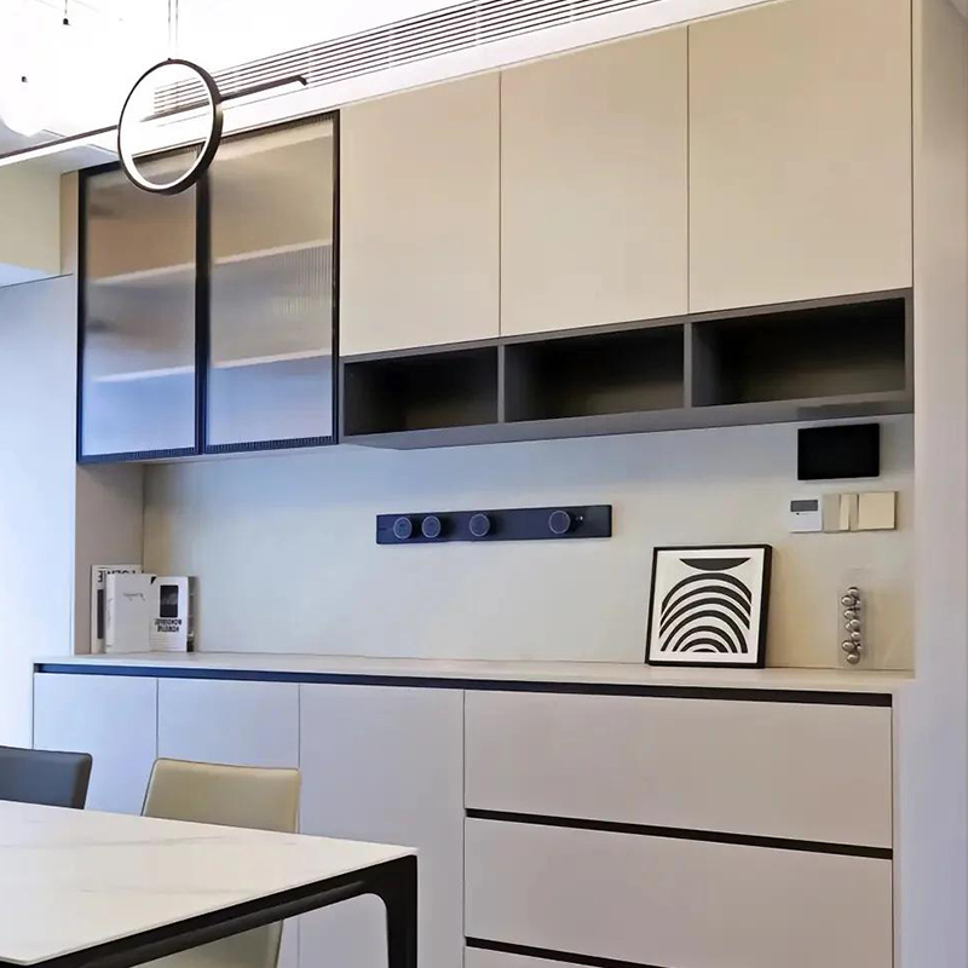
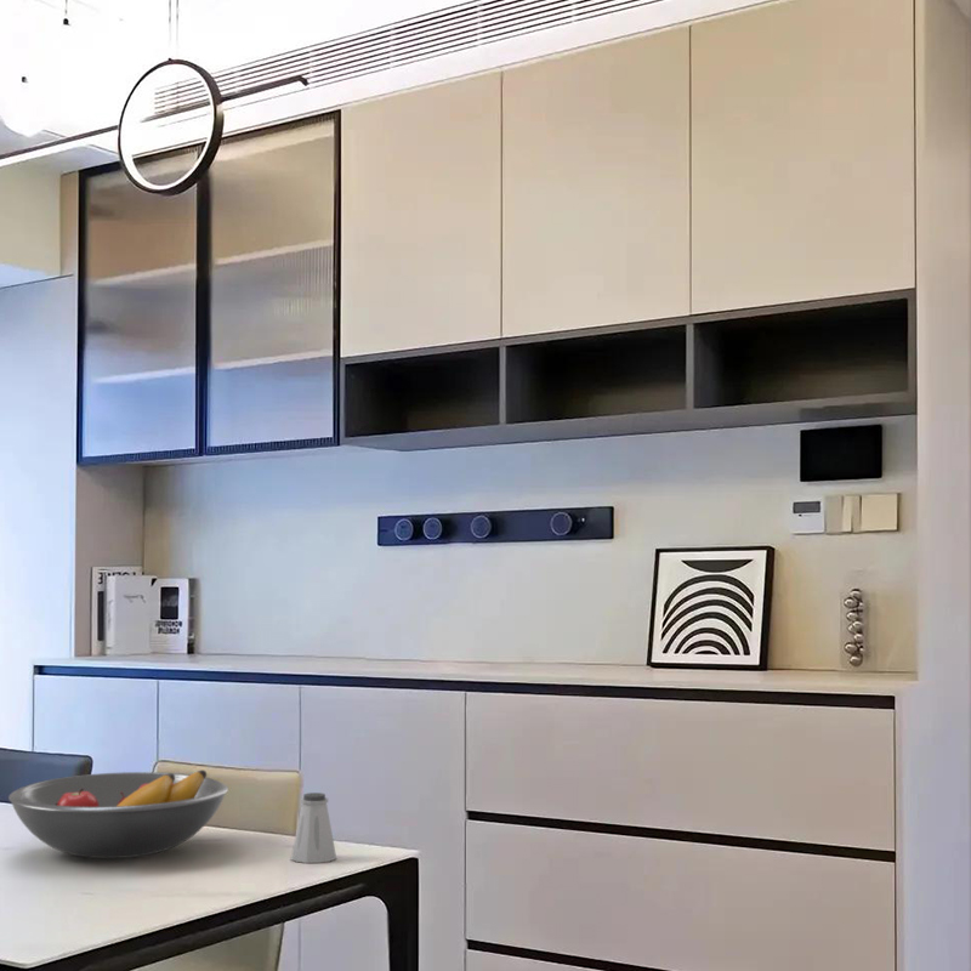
+ fruit bowl [7,768,229,859]
+ saltshaker [290,791,337,864]
